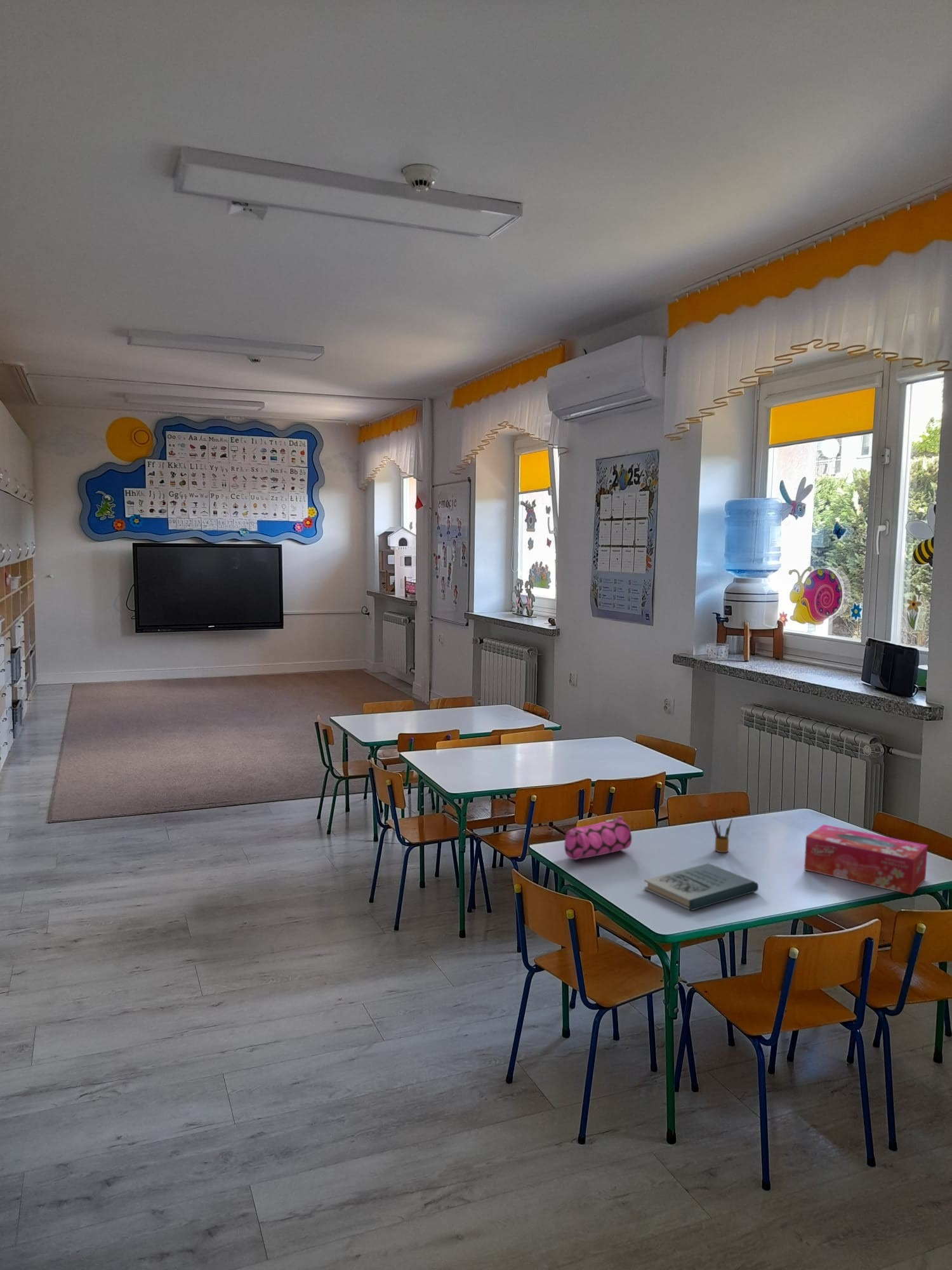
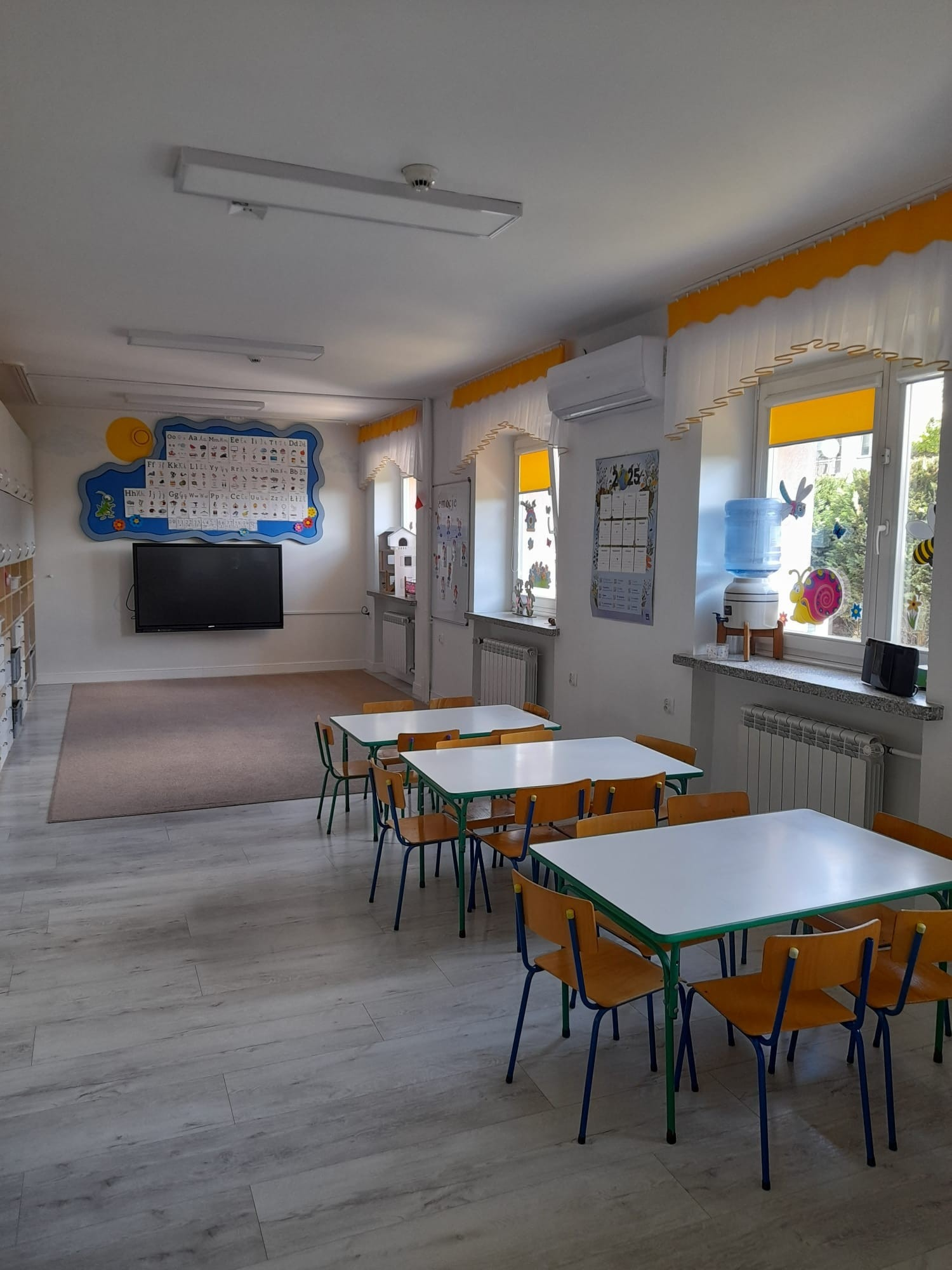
- tissue box [803,824,929,895]
- pencil box [711,816,733,853]
- pencil case [564,815,632,860]
- book [644,862,759,911]
